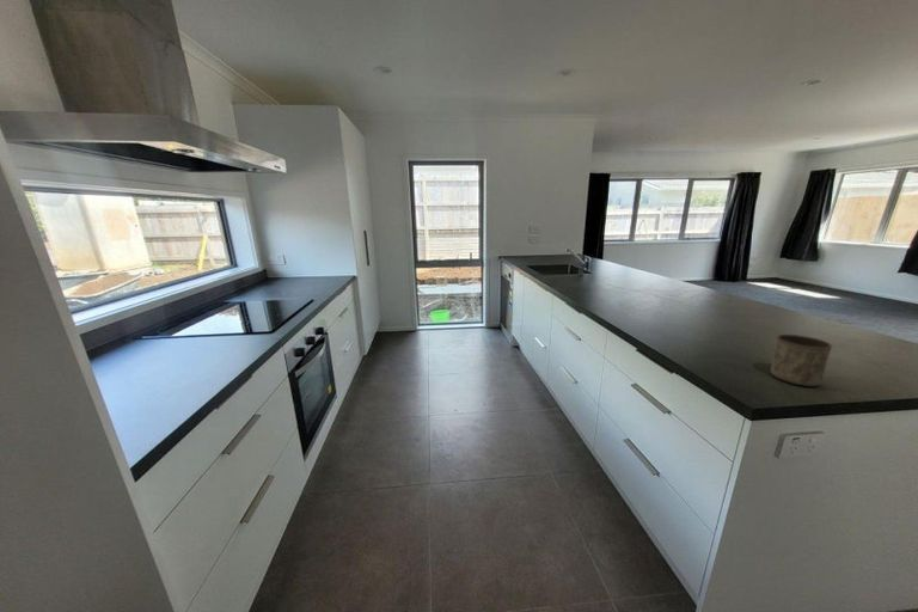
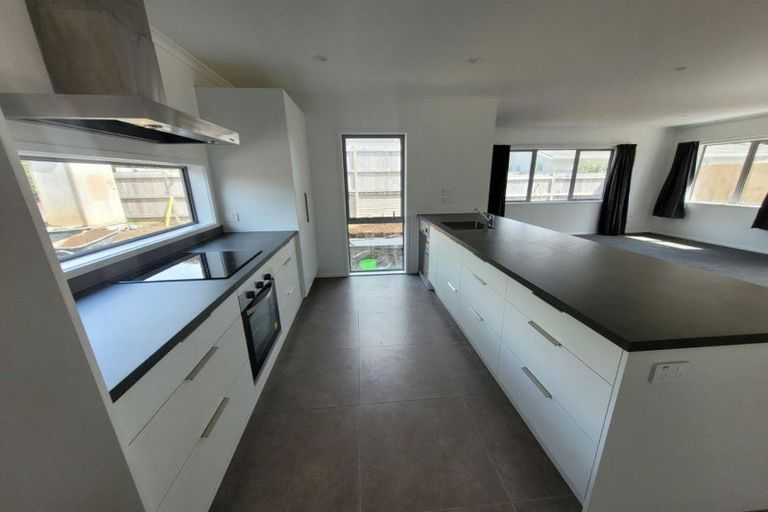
- cup [770,333,833,387]
